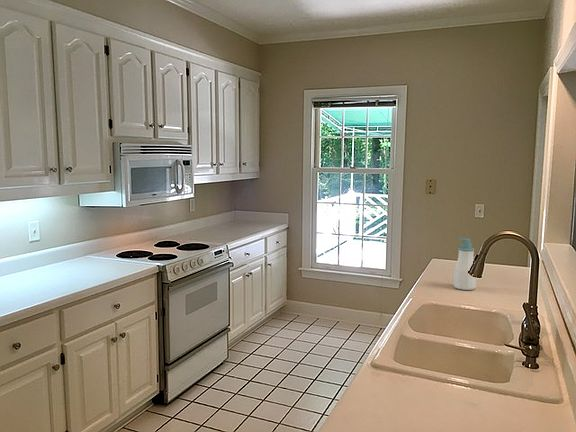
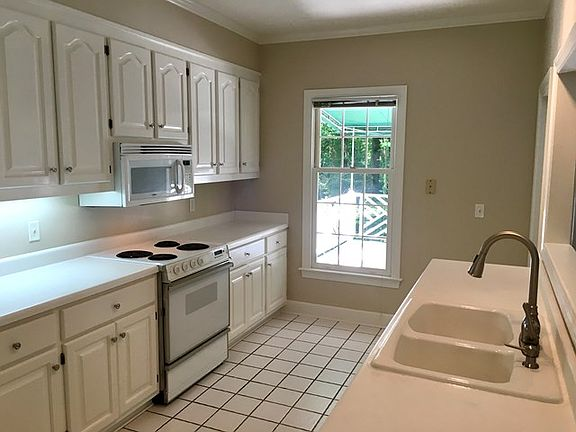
- soap bottle [453,238,477,291]
